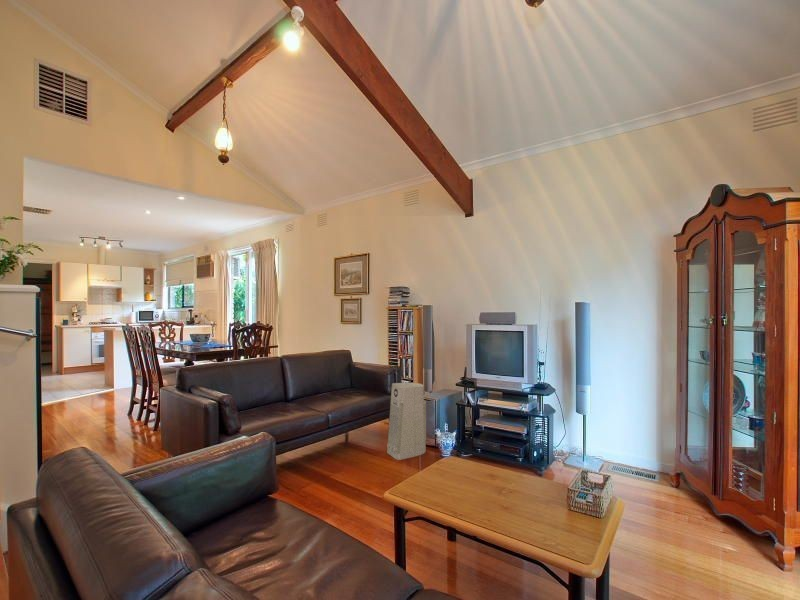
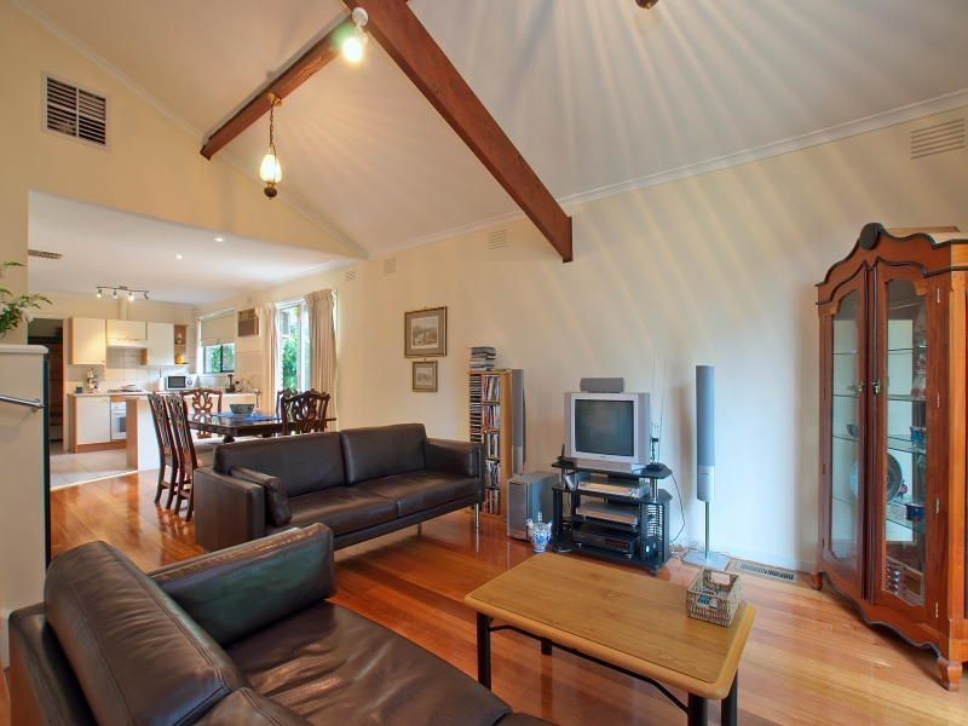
- air purifier [386,382,427,461]
